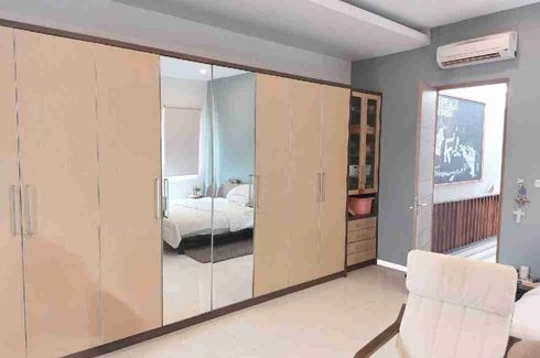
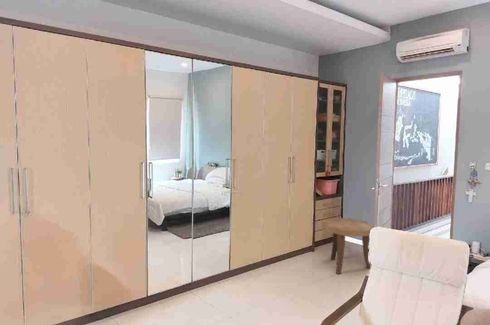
+ side table [321,217,376,275]
